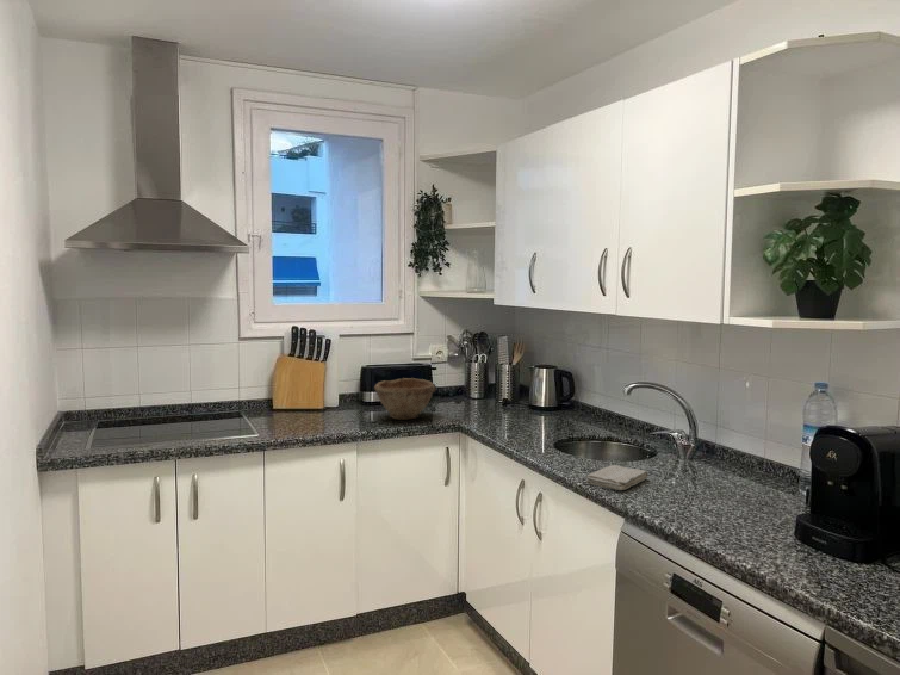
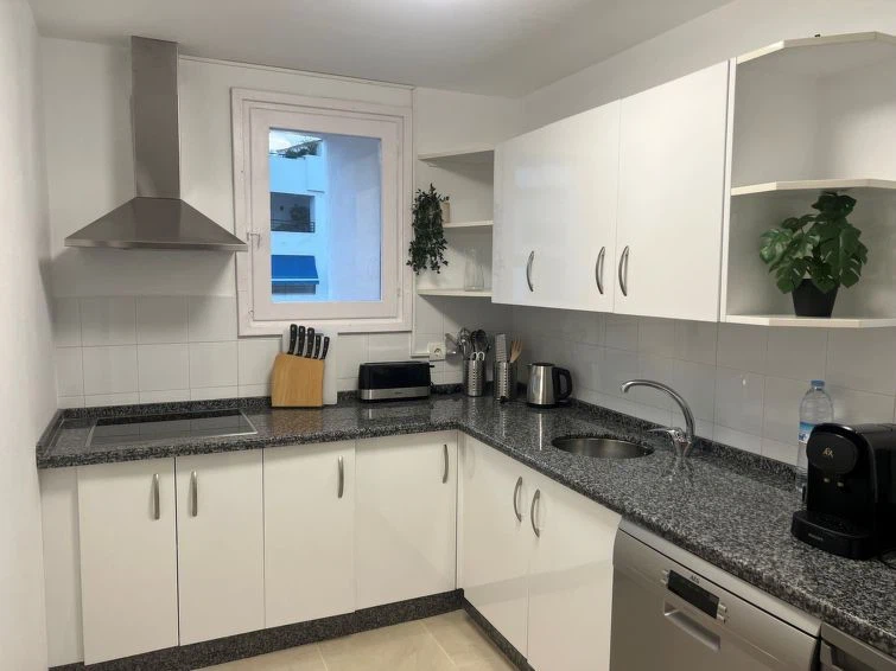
- washcloth [585,464,650,491]
- bowl [373,377,437,421]
